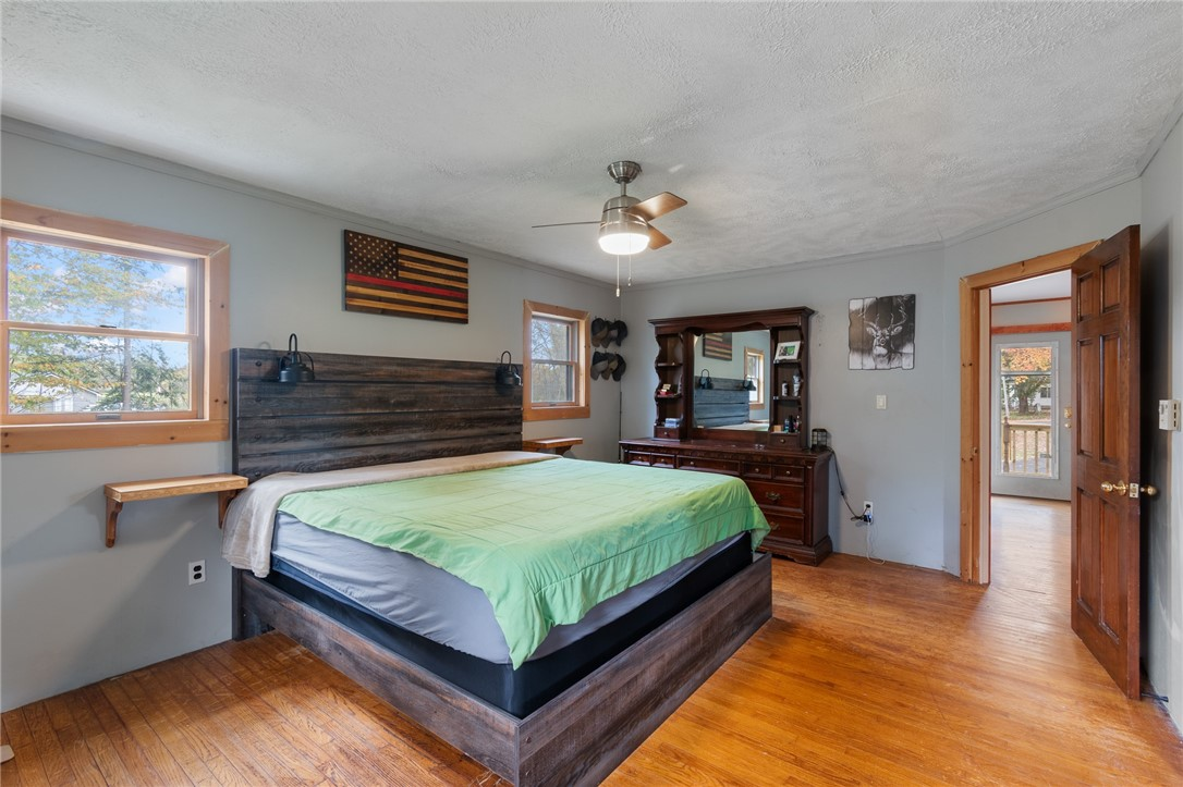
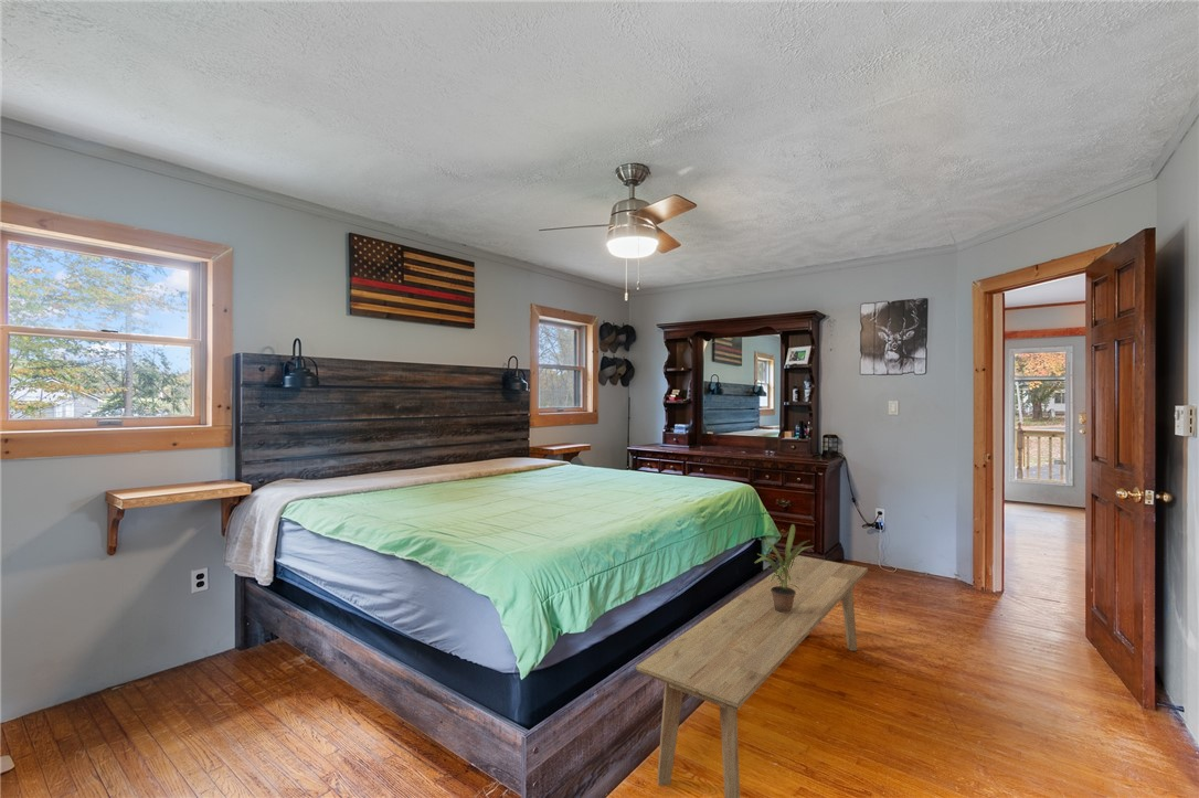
+ bench [635,554,869,798]
+ potted plant [754,523,813,613]
